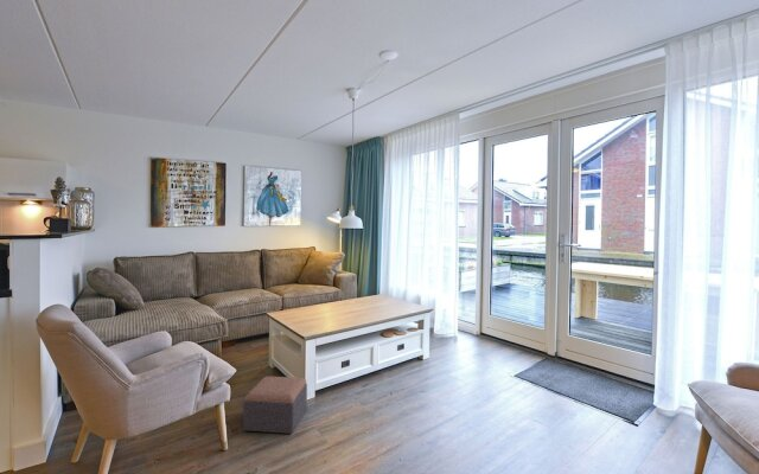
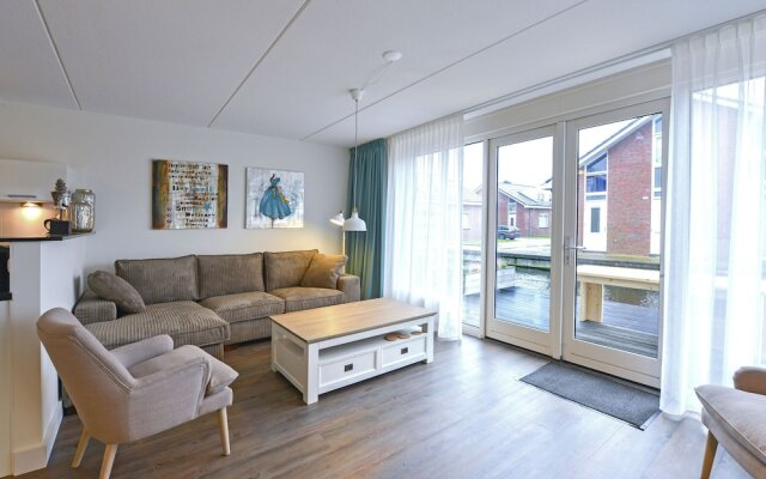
- footstool [242,376,308,435]
